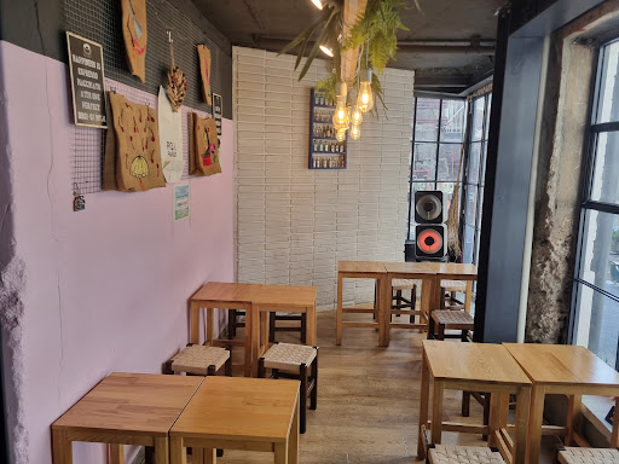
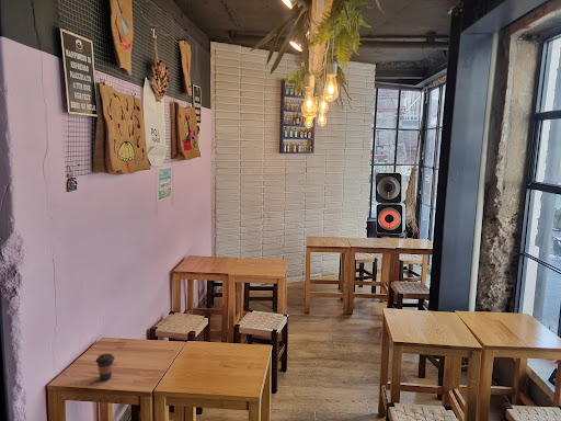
+ coffee cup [95,353,116,382]
